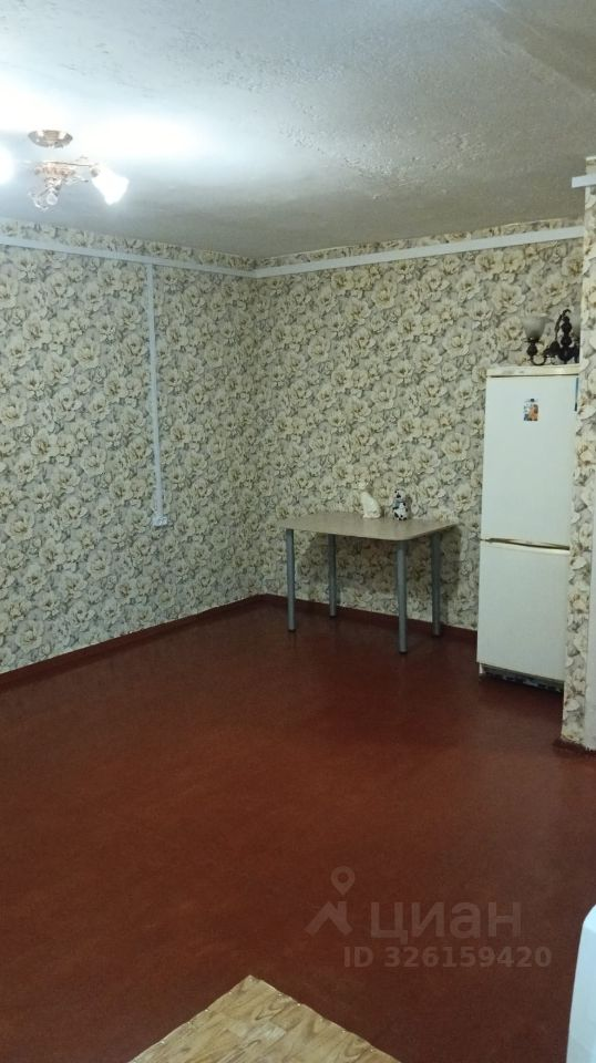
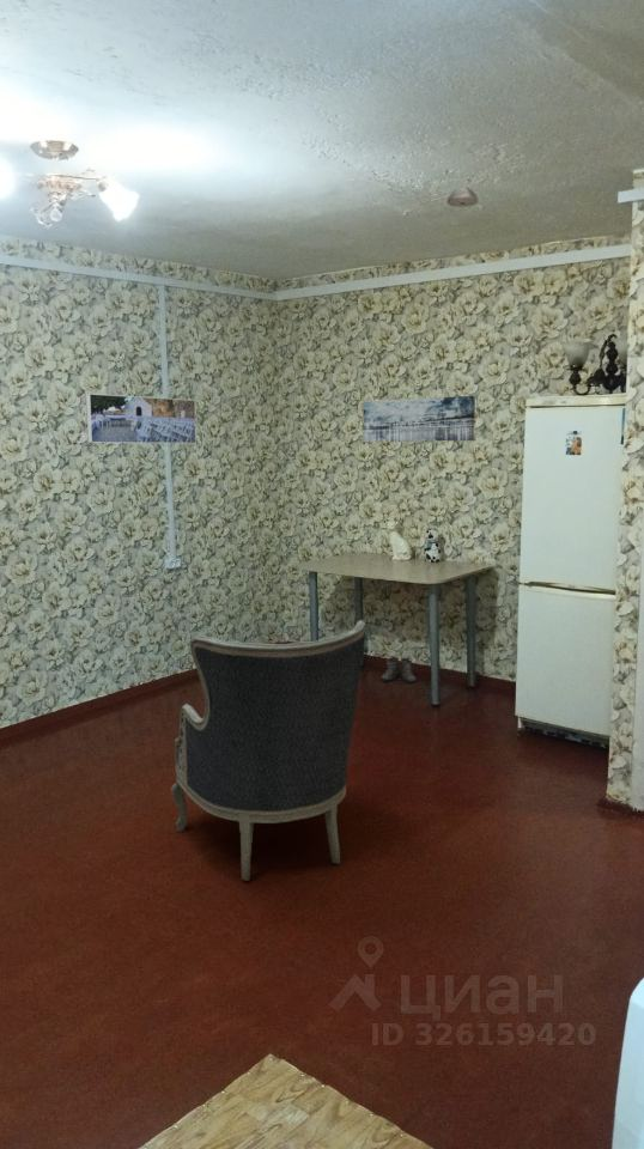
+ wall art [363,395,476,443]
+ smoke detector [445,186,479,208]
+ boots [381,656,419,683]
+ armchair [170,619,366,882]
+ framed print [85,393,198,445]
